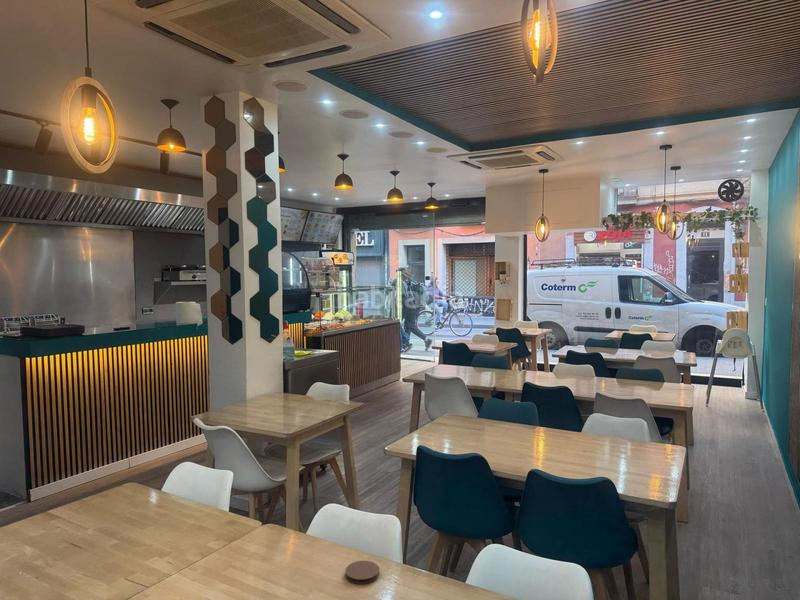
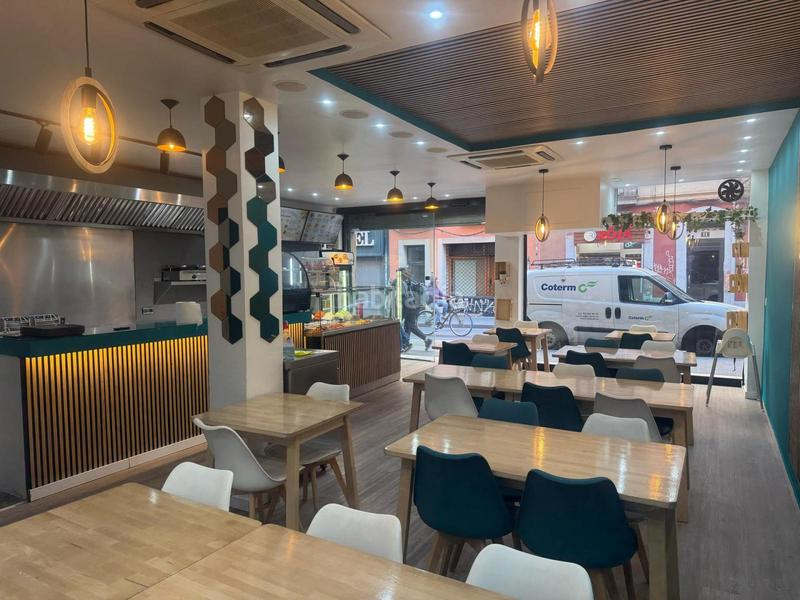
- coaster [344,560,380,585]
